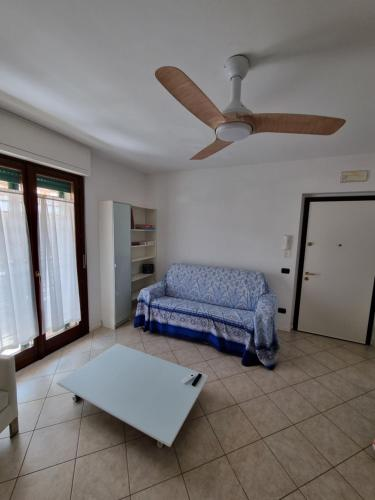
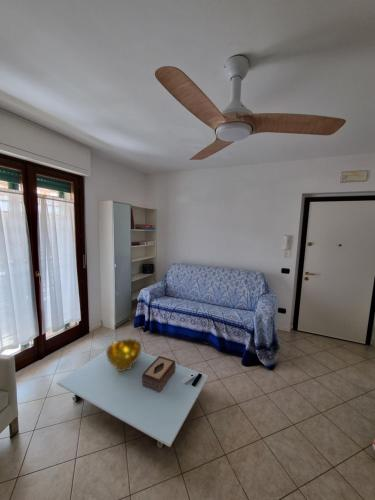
+ tissue box [141,355,176,393]
+ decorative bowl [105,337,142,373]
